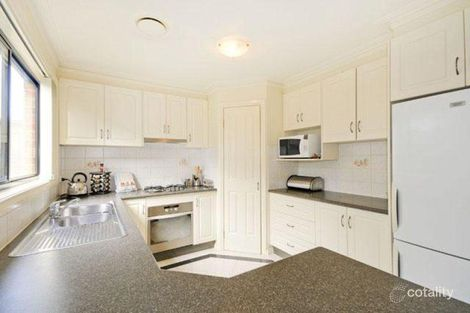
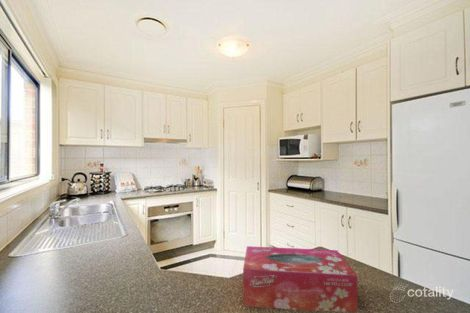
+ tissue box [242,245,358,313]
